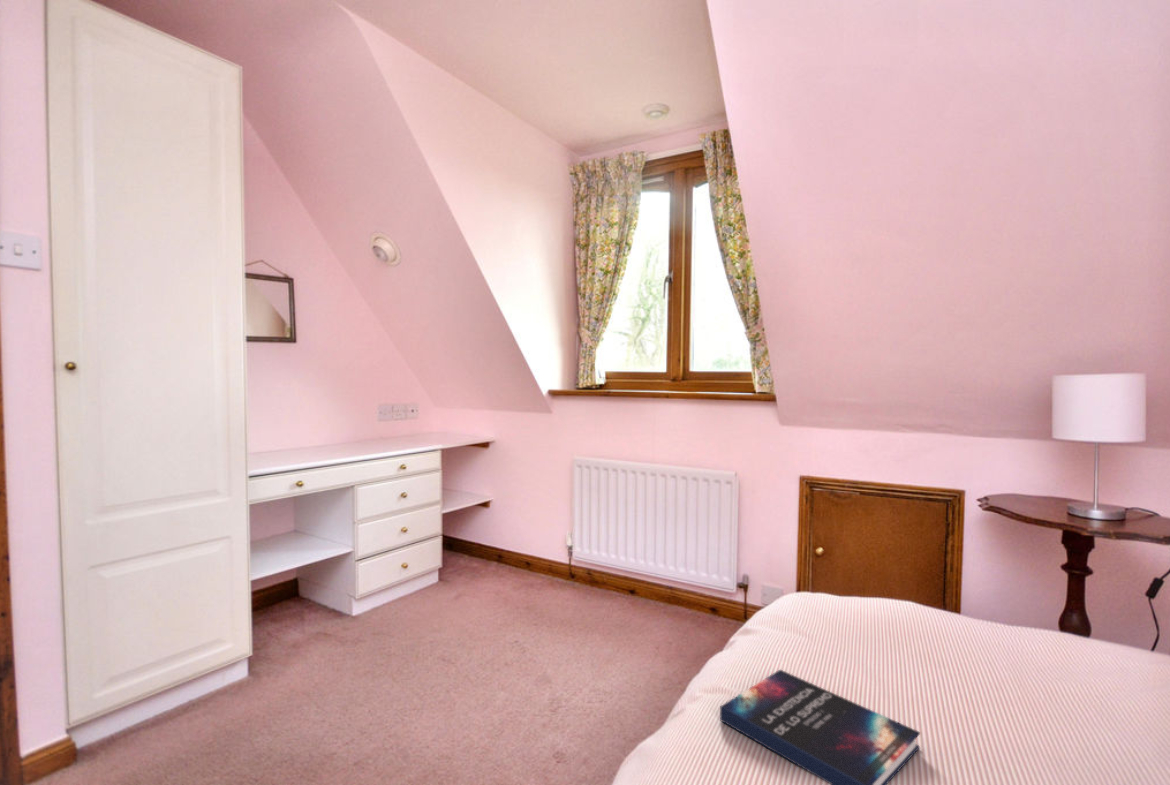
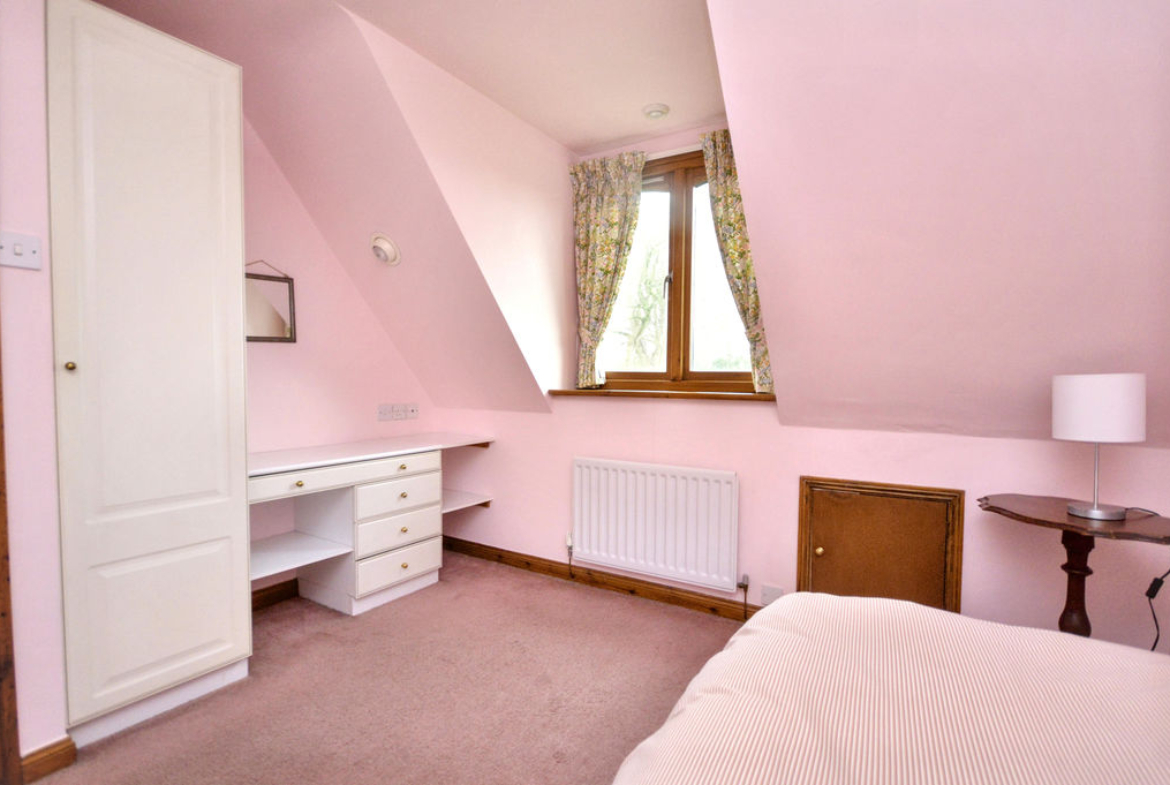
- hardback book [719,669,921,785]
